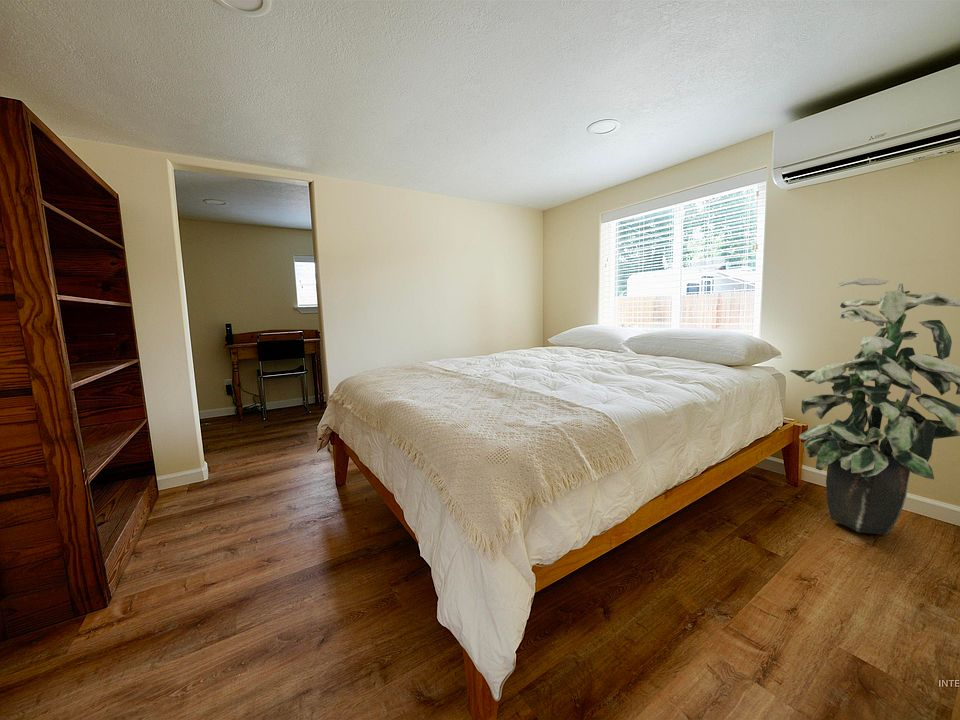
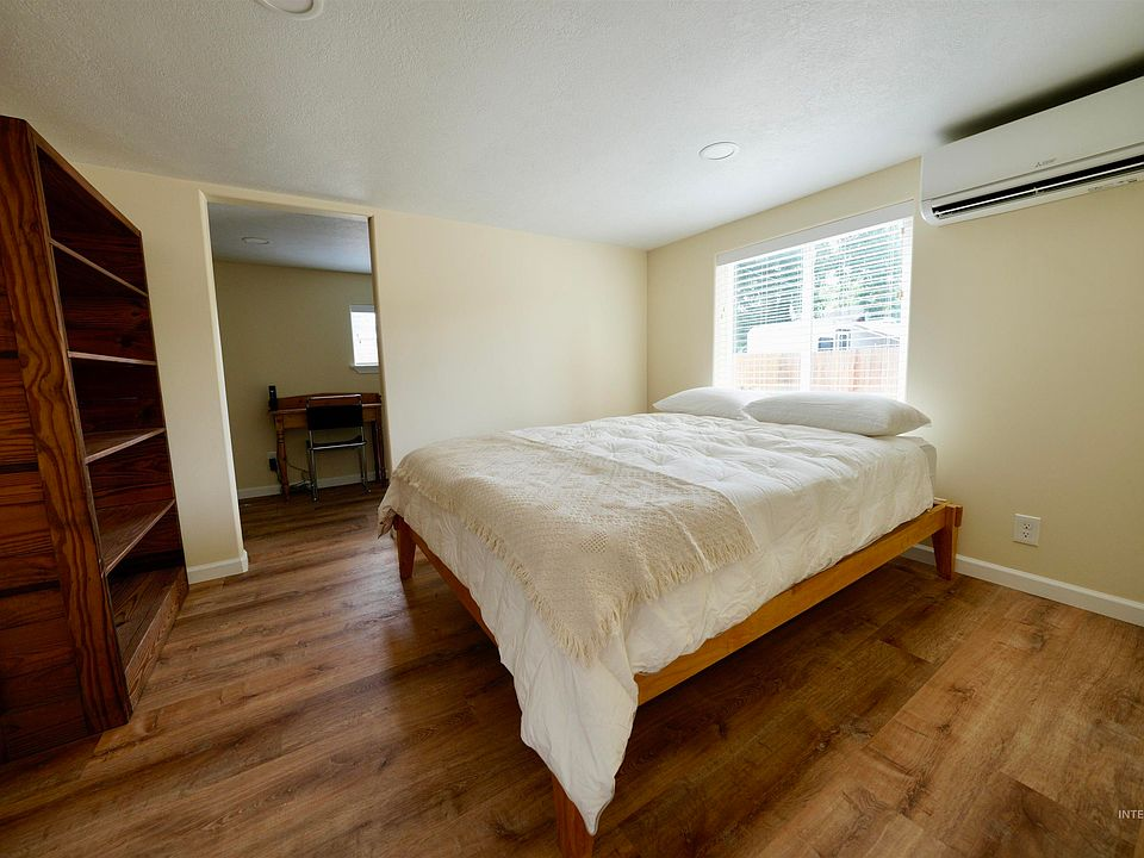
- indoor plant [789,277,960,536]
